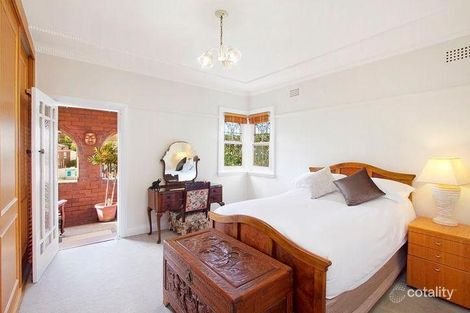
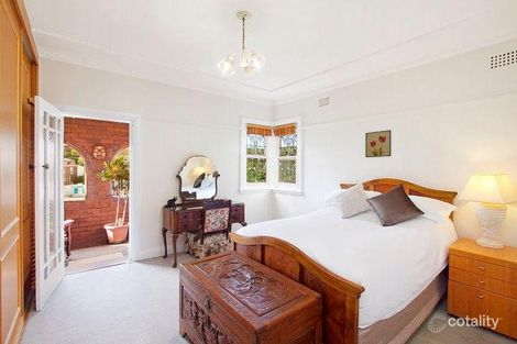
+ wall art [364,129,393,158]
